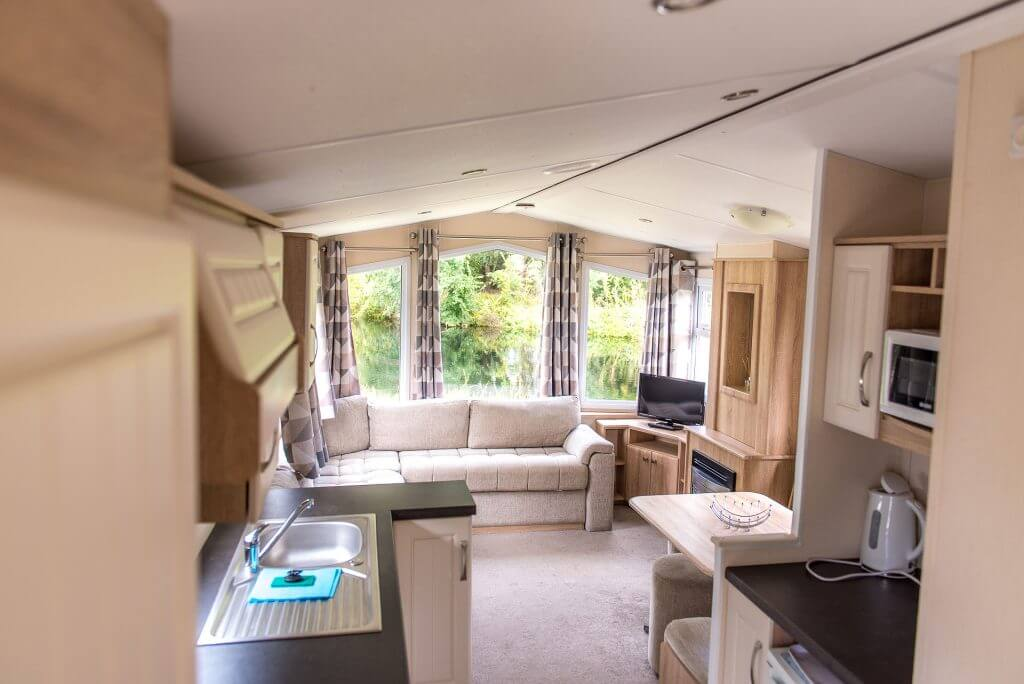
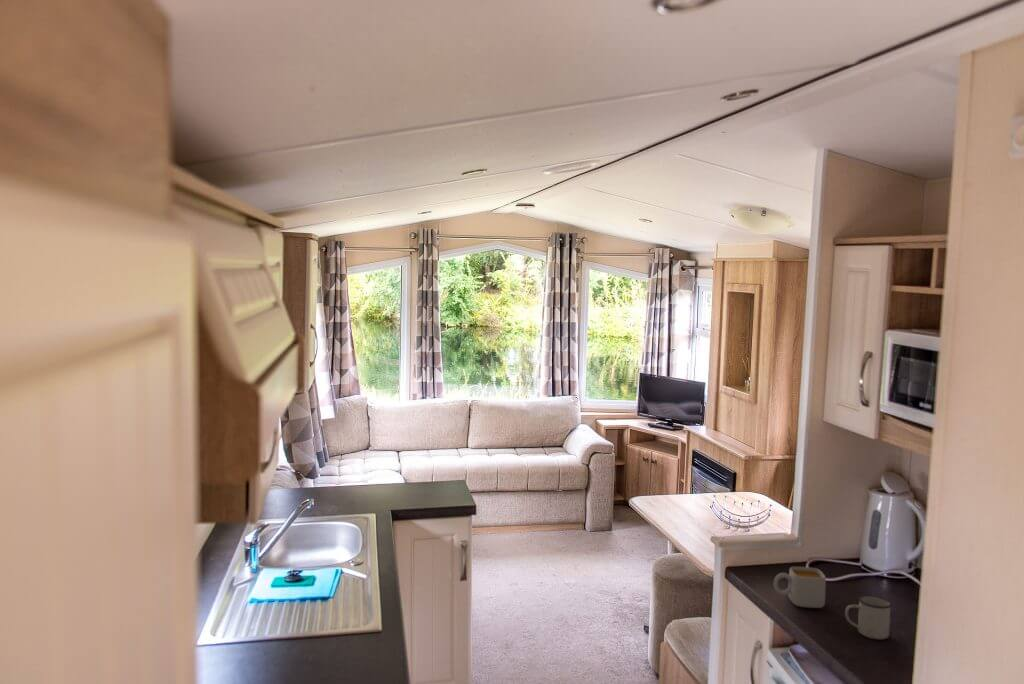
+ mug [773,566,827,609]
+ mug [844,594,892,640]
